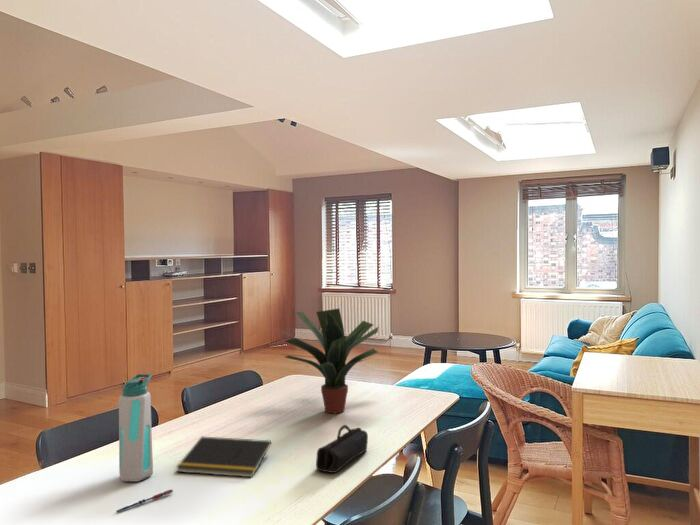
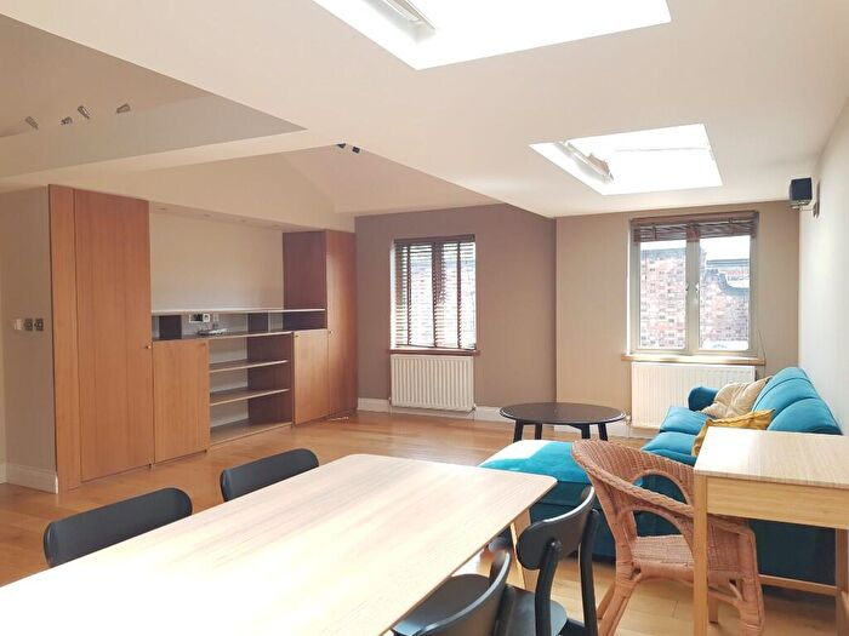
- pencil case [315,424,369,474]
- pen [115,489,174,513]
- water bottle [118,373,154,483]
- notepad [175,436,272,478]
- potted plant [283,307,380,414]
